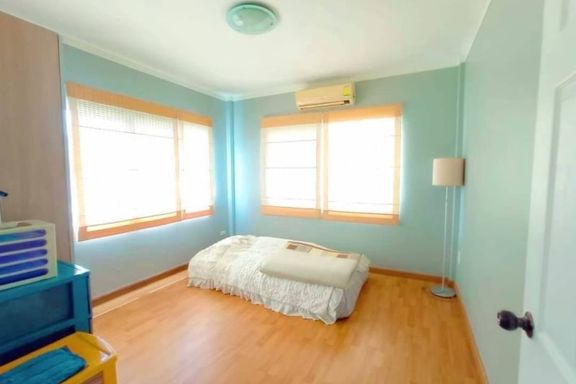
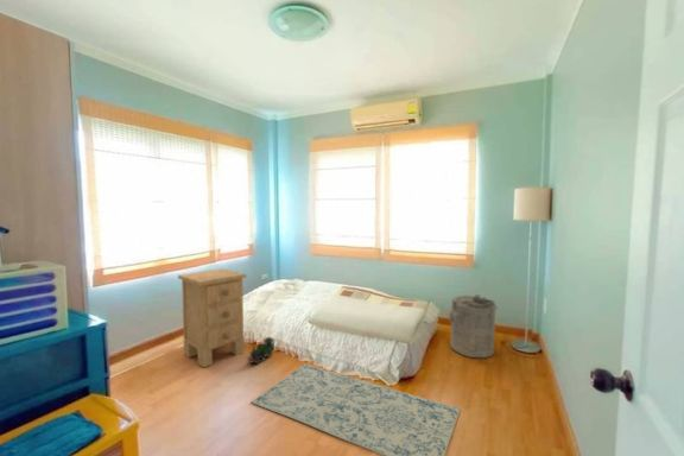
+ toy train [246,336,276,366]
+ laundry hamper [448,293,499,359]
+ rug [249,363,462,456]
+ nightstand [177,267,247,369]
